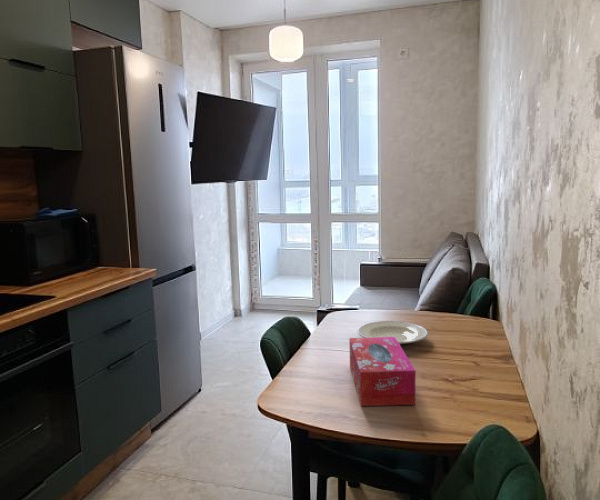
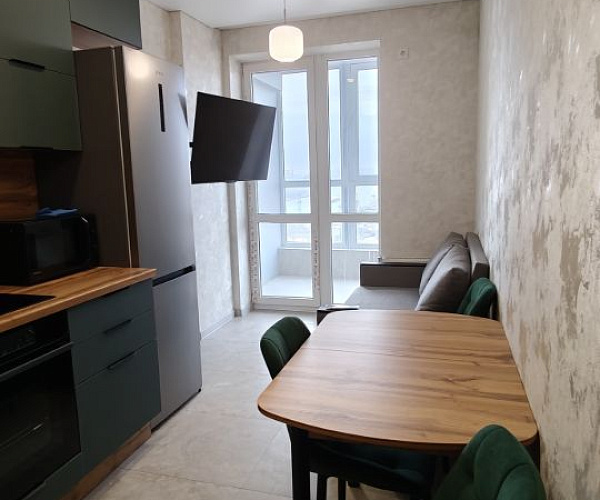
- tissue box [348,337,417,407]
- plate [357,320,429,345]
